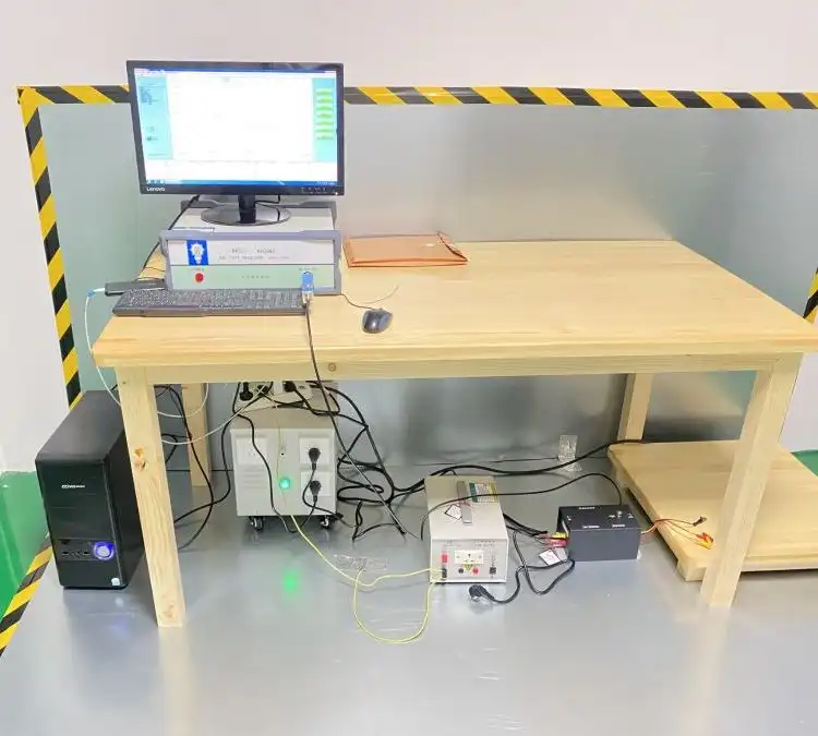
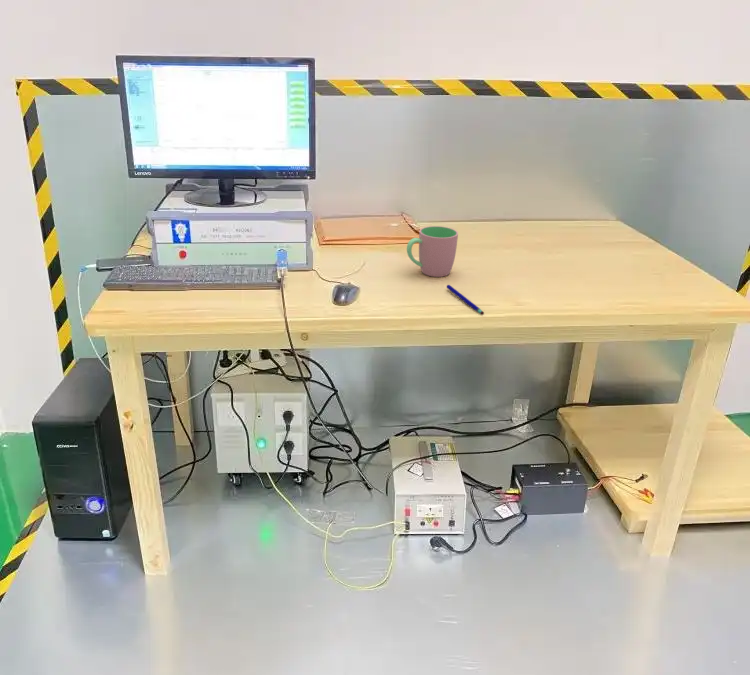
+ cup [406,225,459,278]
+ pen [446,284,485,316]
